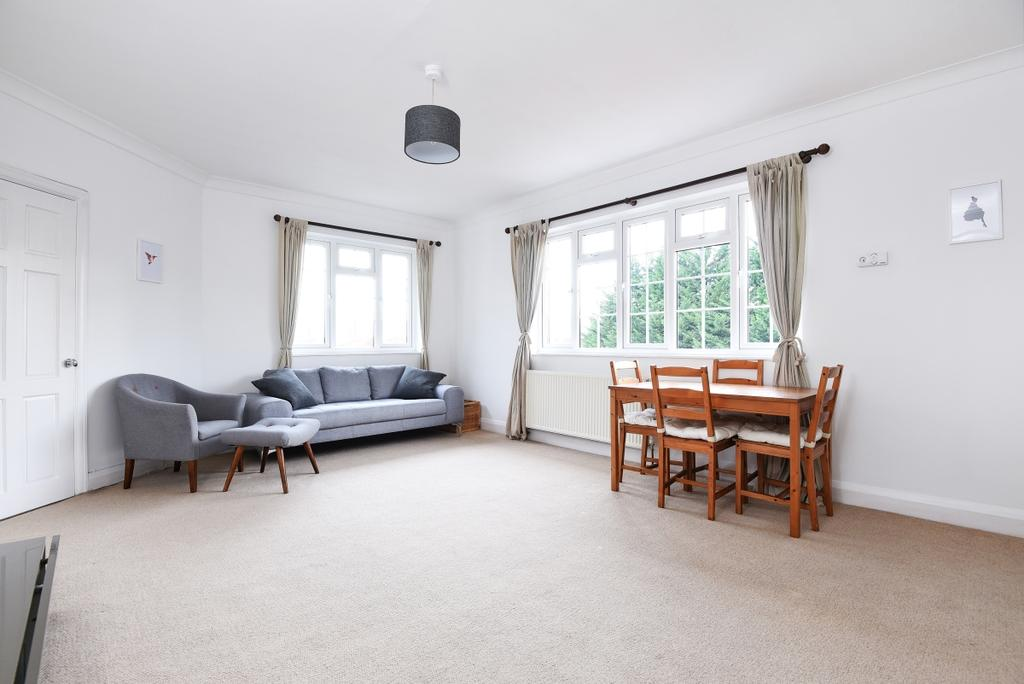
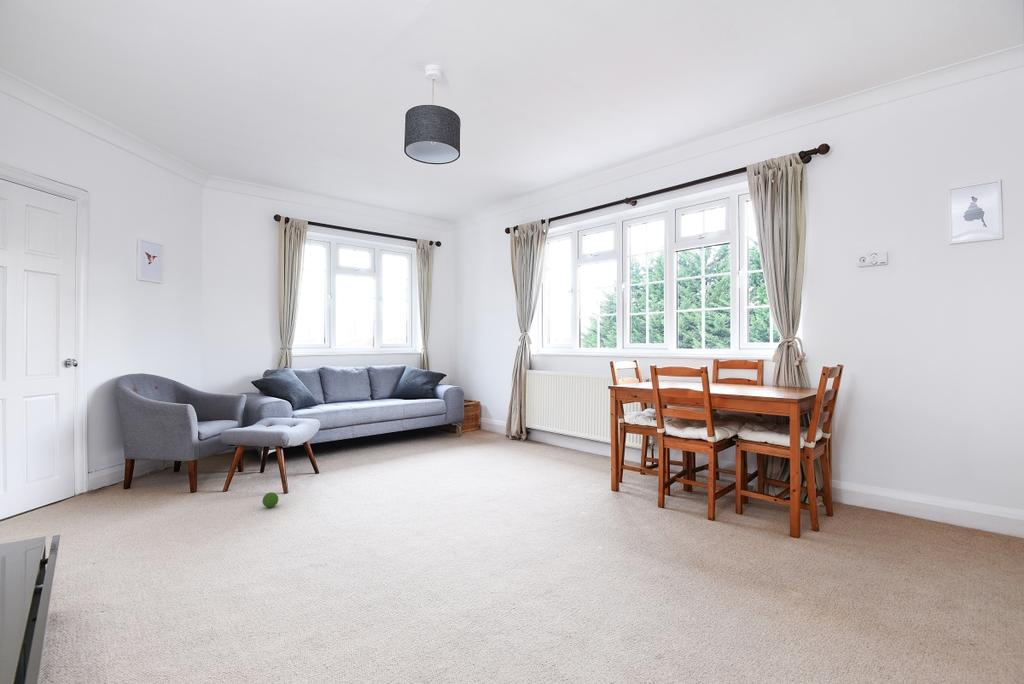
+ ball [261,491,279,509]
